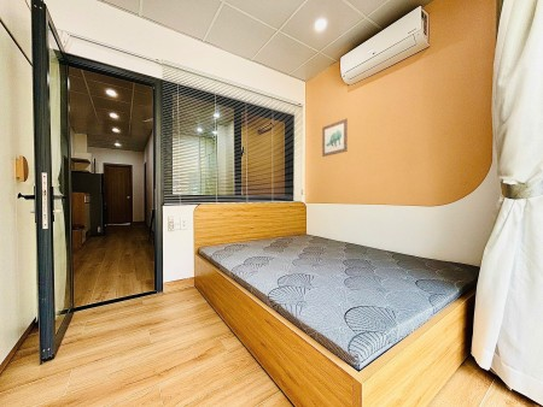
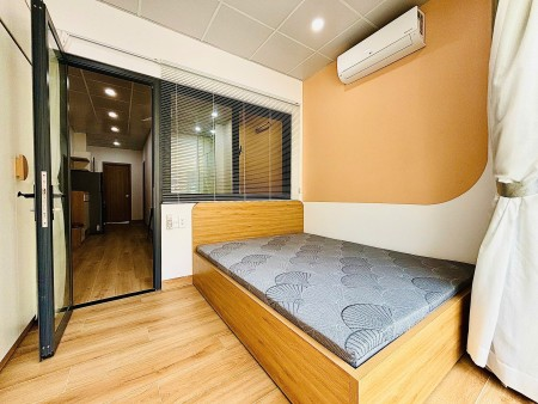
- wall art [321,118,349,158]
